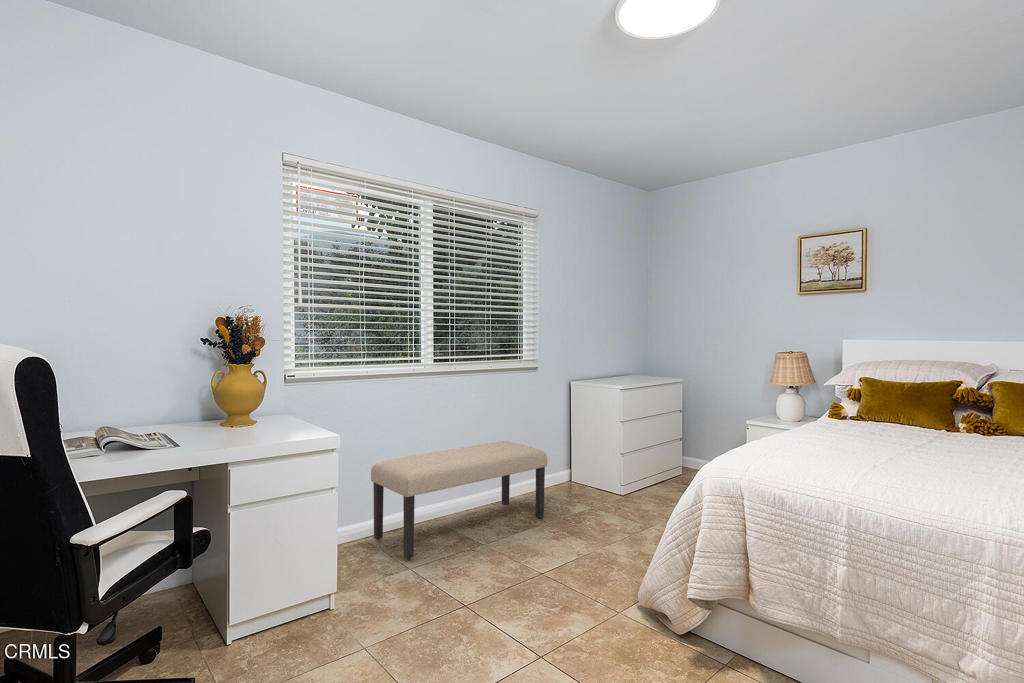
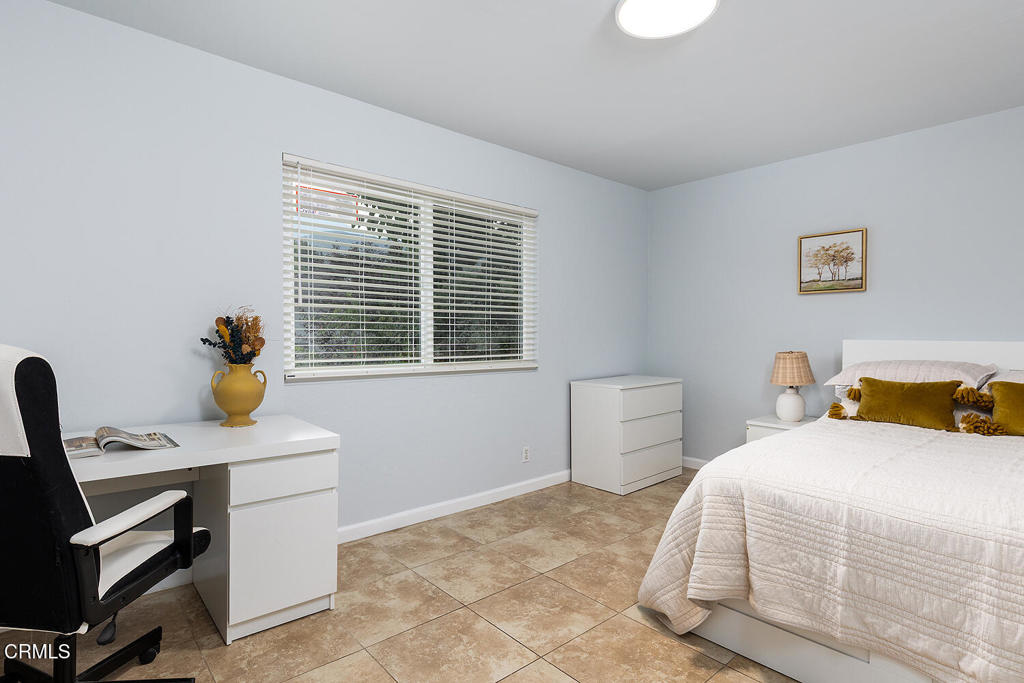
- bench [370,440,548,560]
